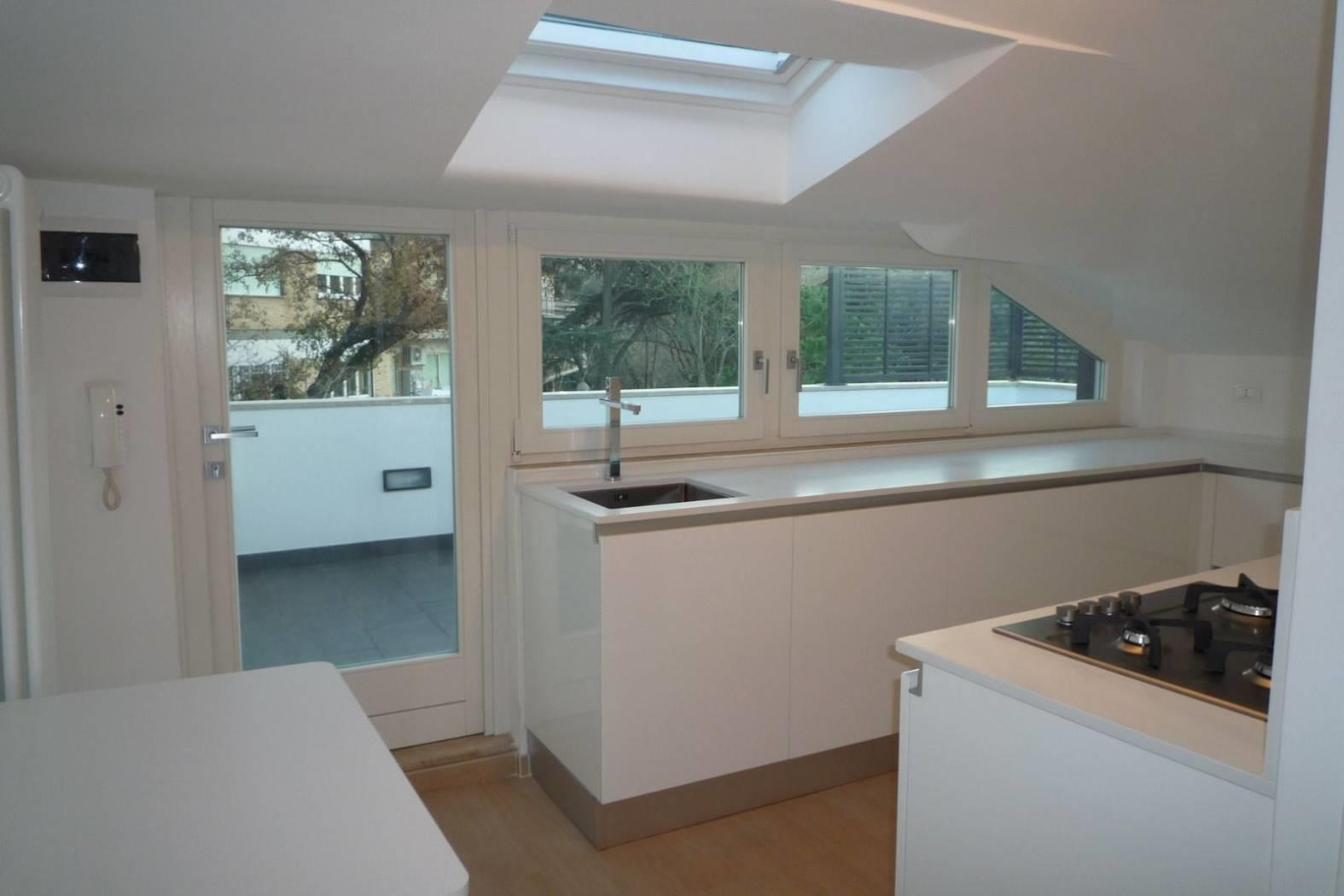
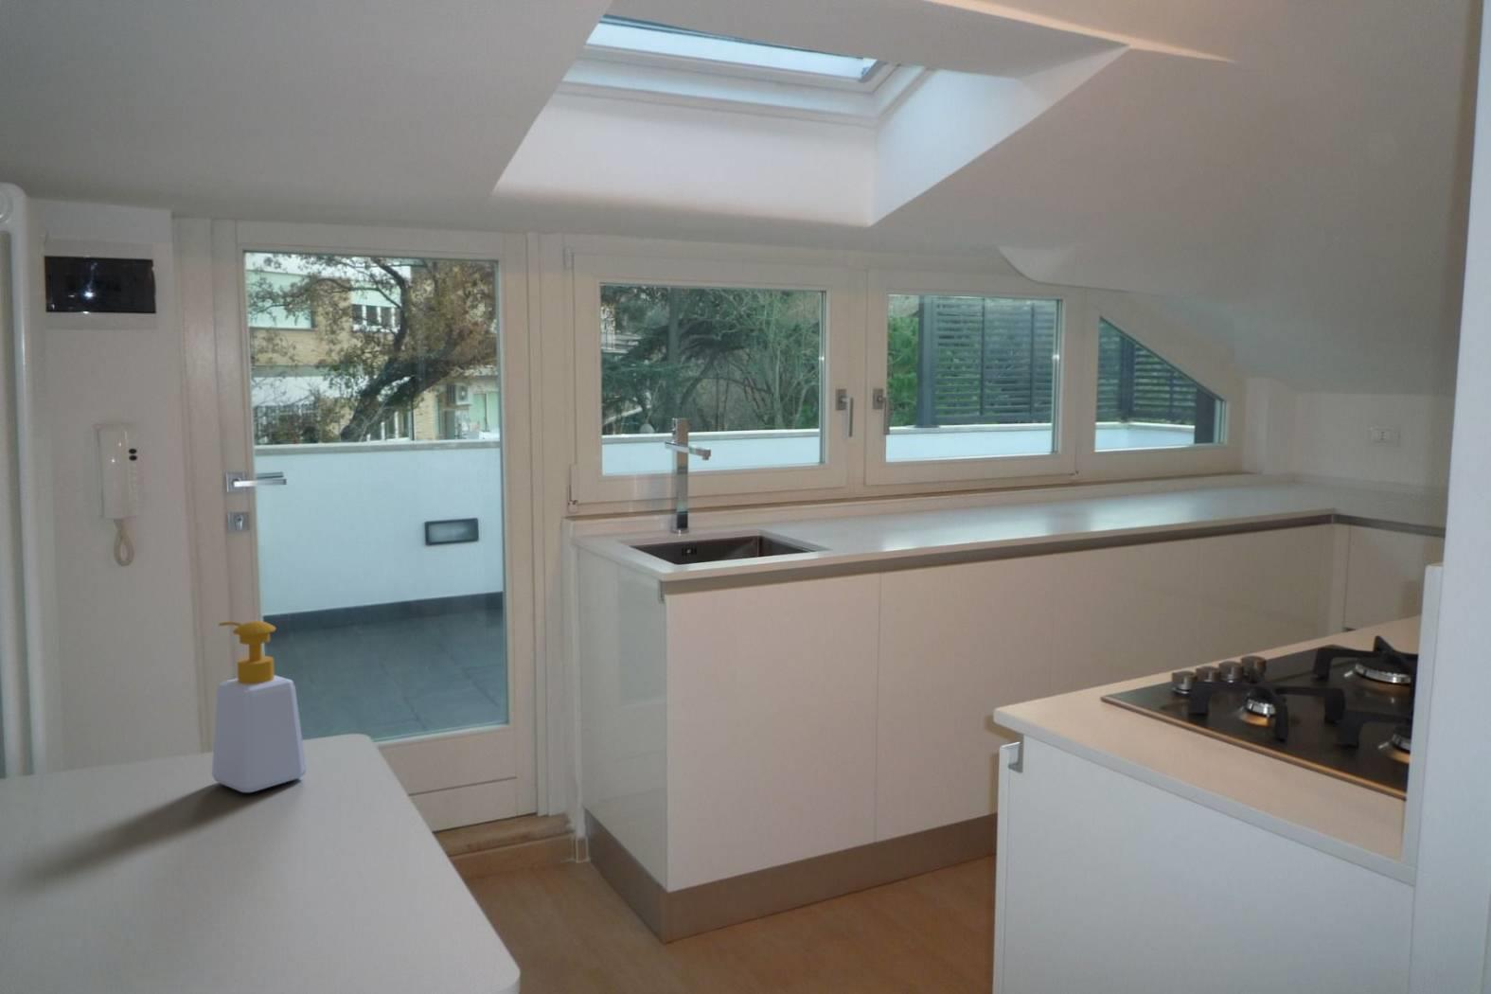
+ soap bottle [211,620,307,793]
